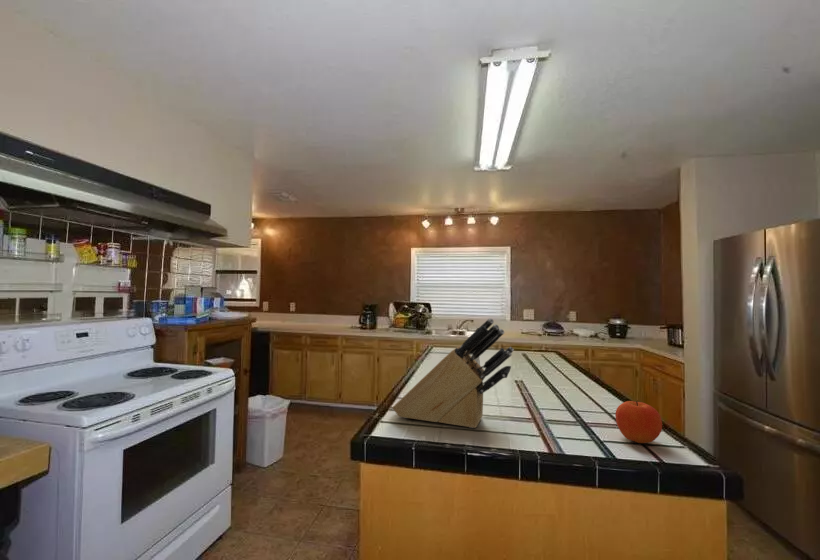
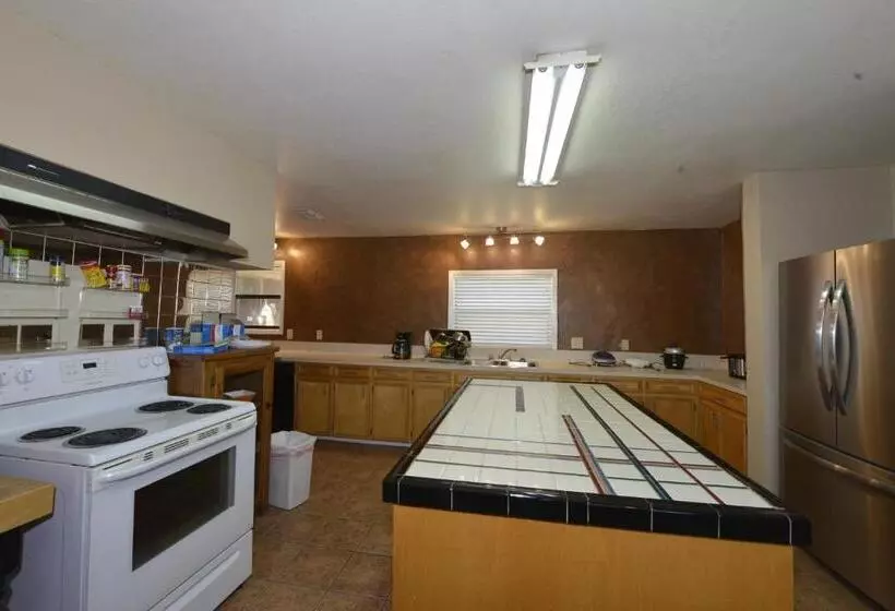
- knife block [392,317,515,429]
- fruit [615,400,663,444]
